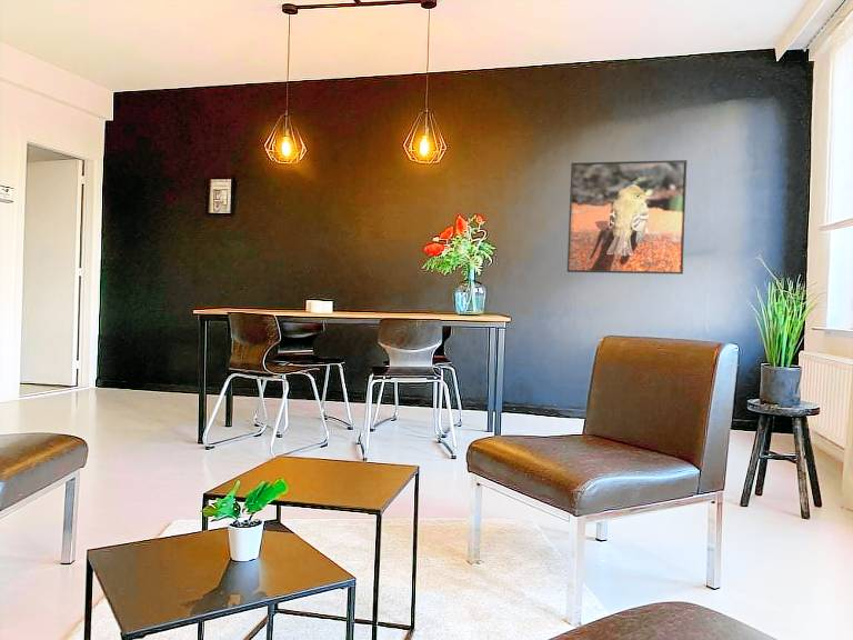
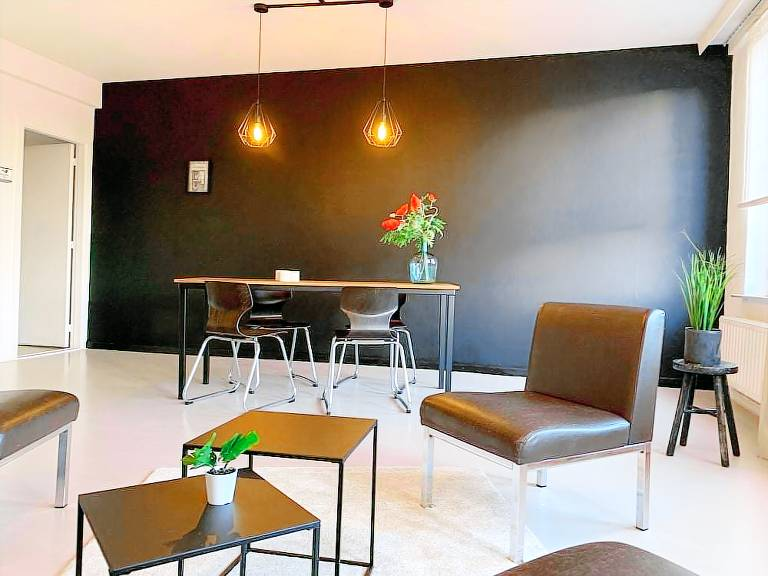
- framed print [566,159,689,276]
